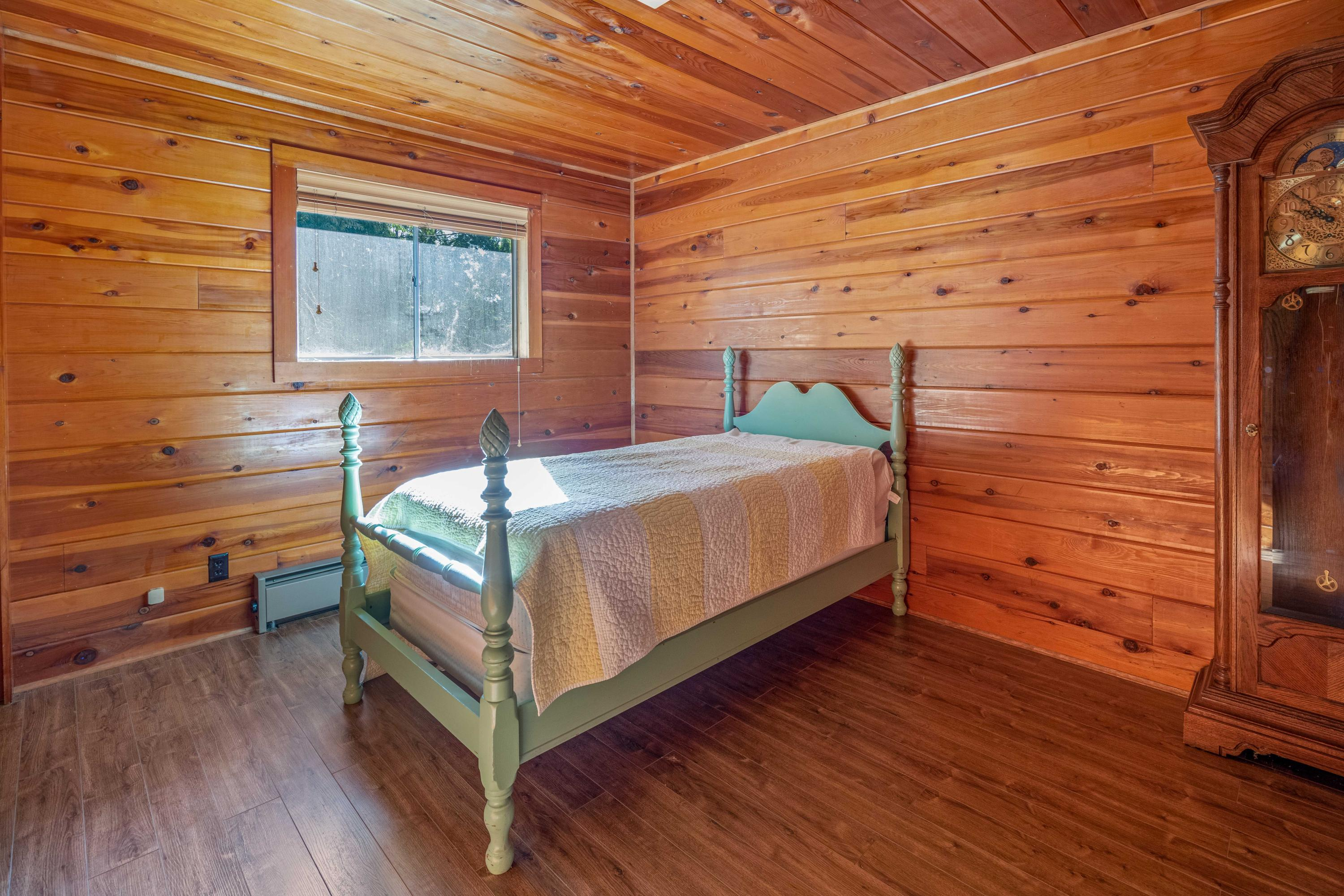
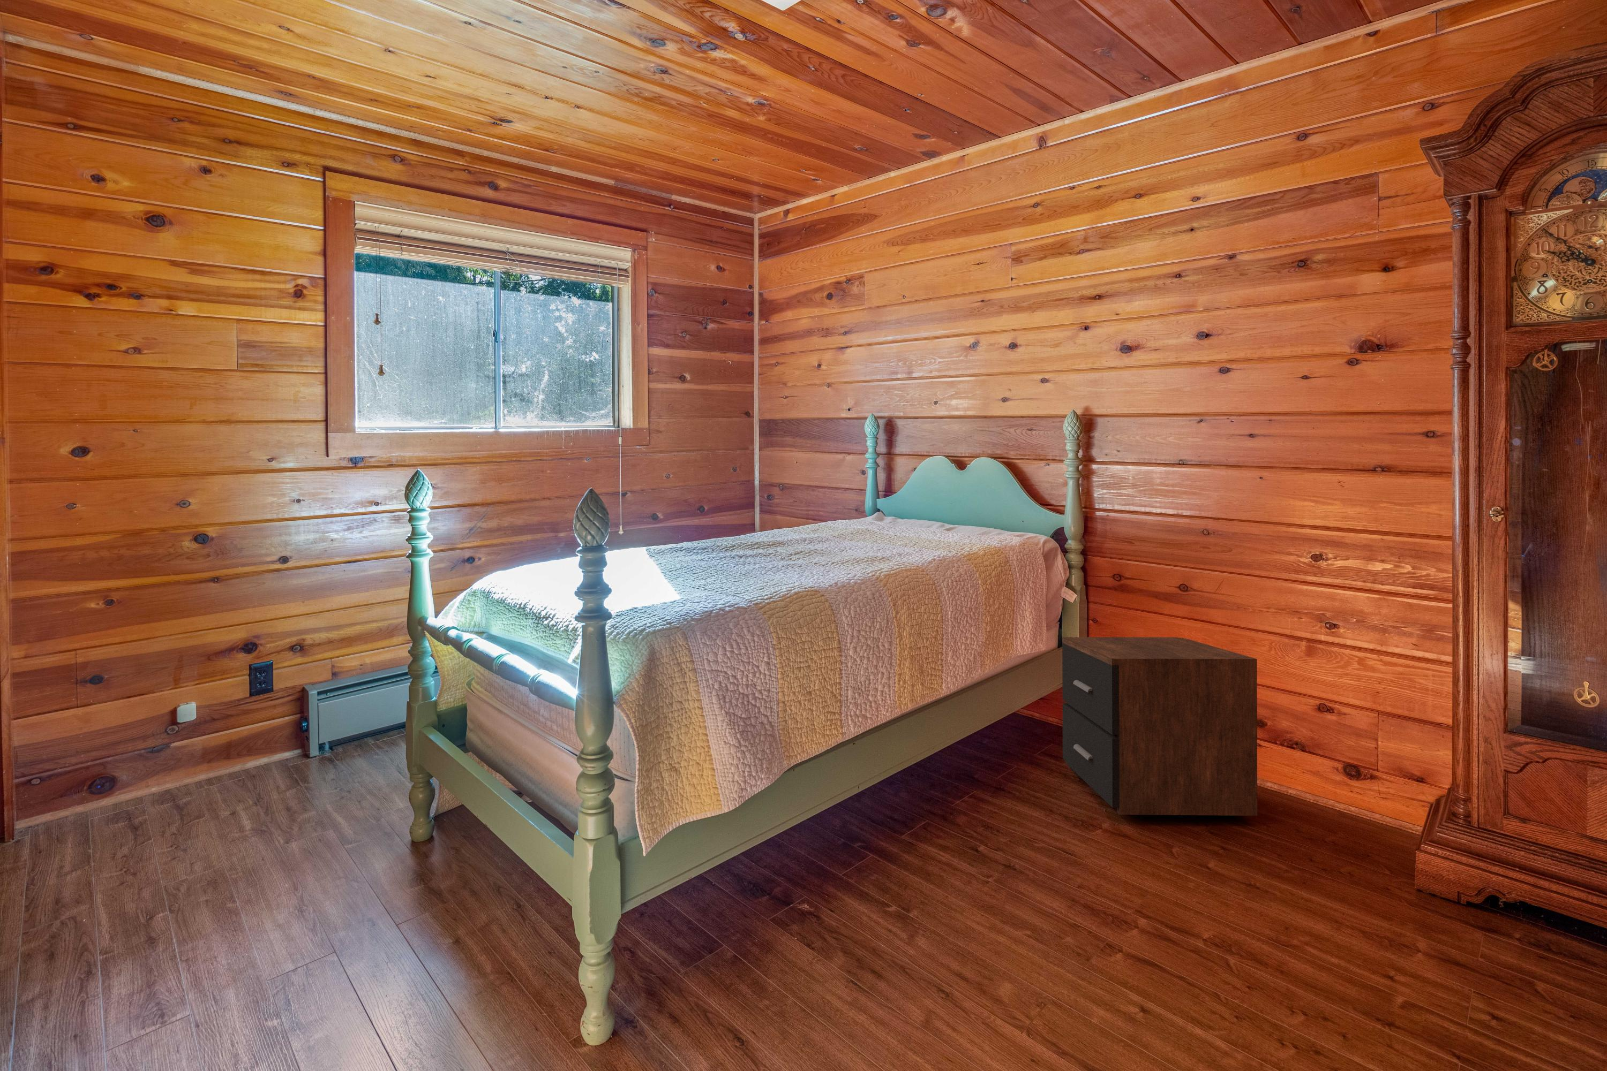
+ nightstand [1062,636,1258,816]
